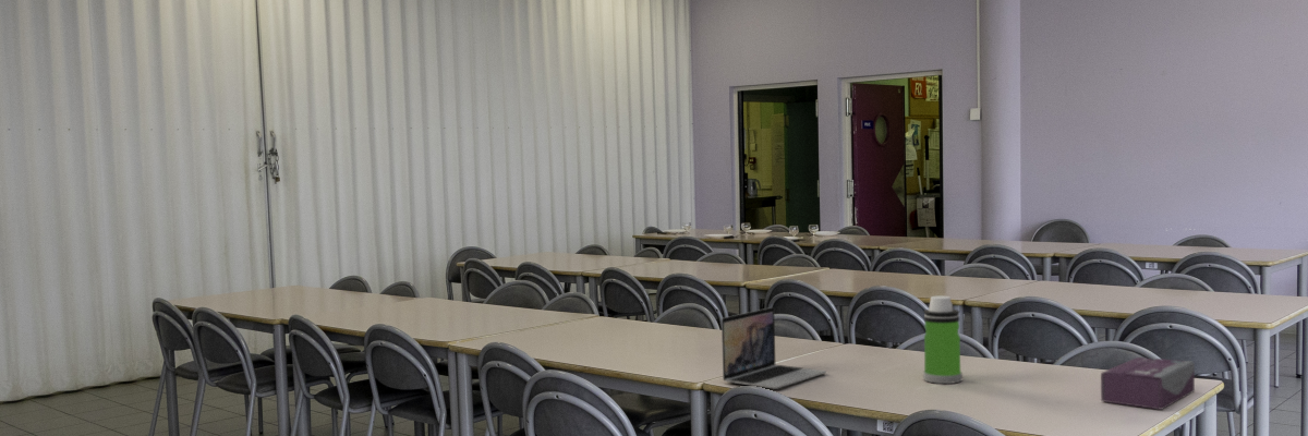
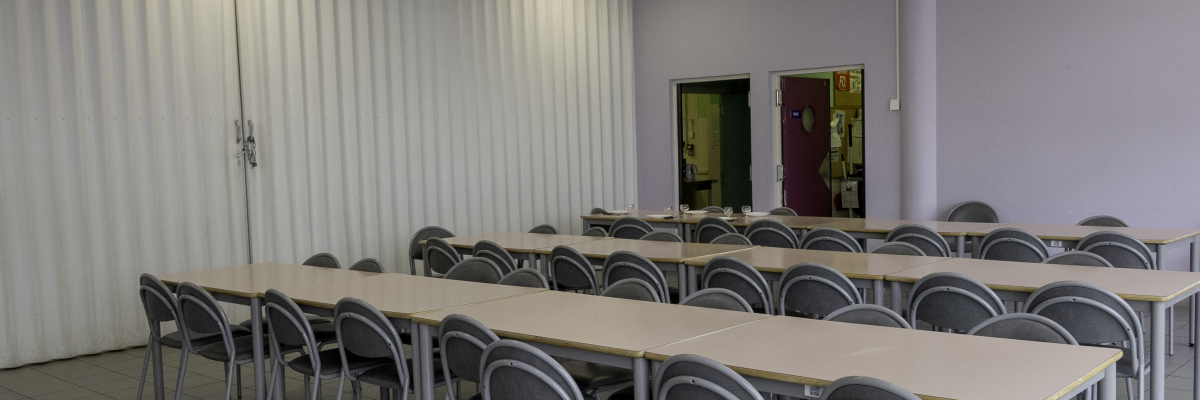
- tissue box [1100,356,1196,411]
- laptop [720,306,827,390]
- water bottle [922,295,964,385]
